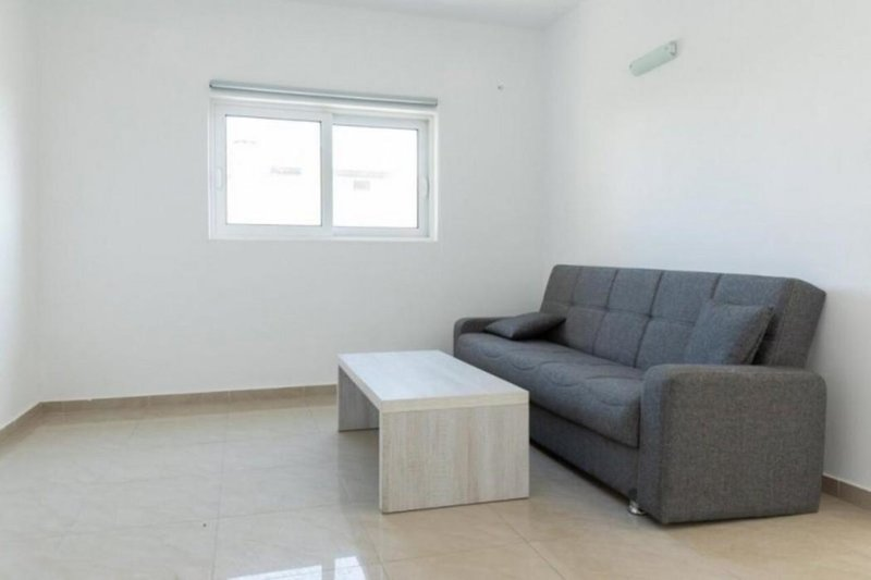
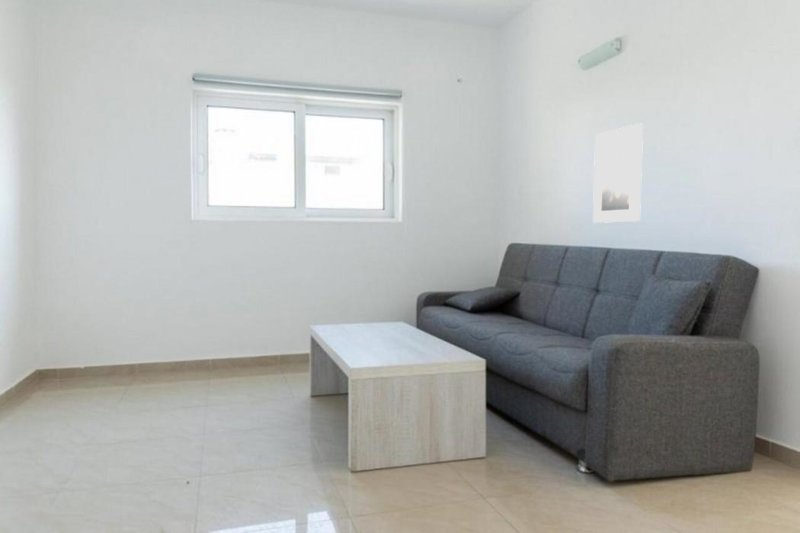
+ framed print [592,122,644,224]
